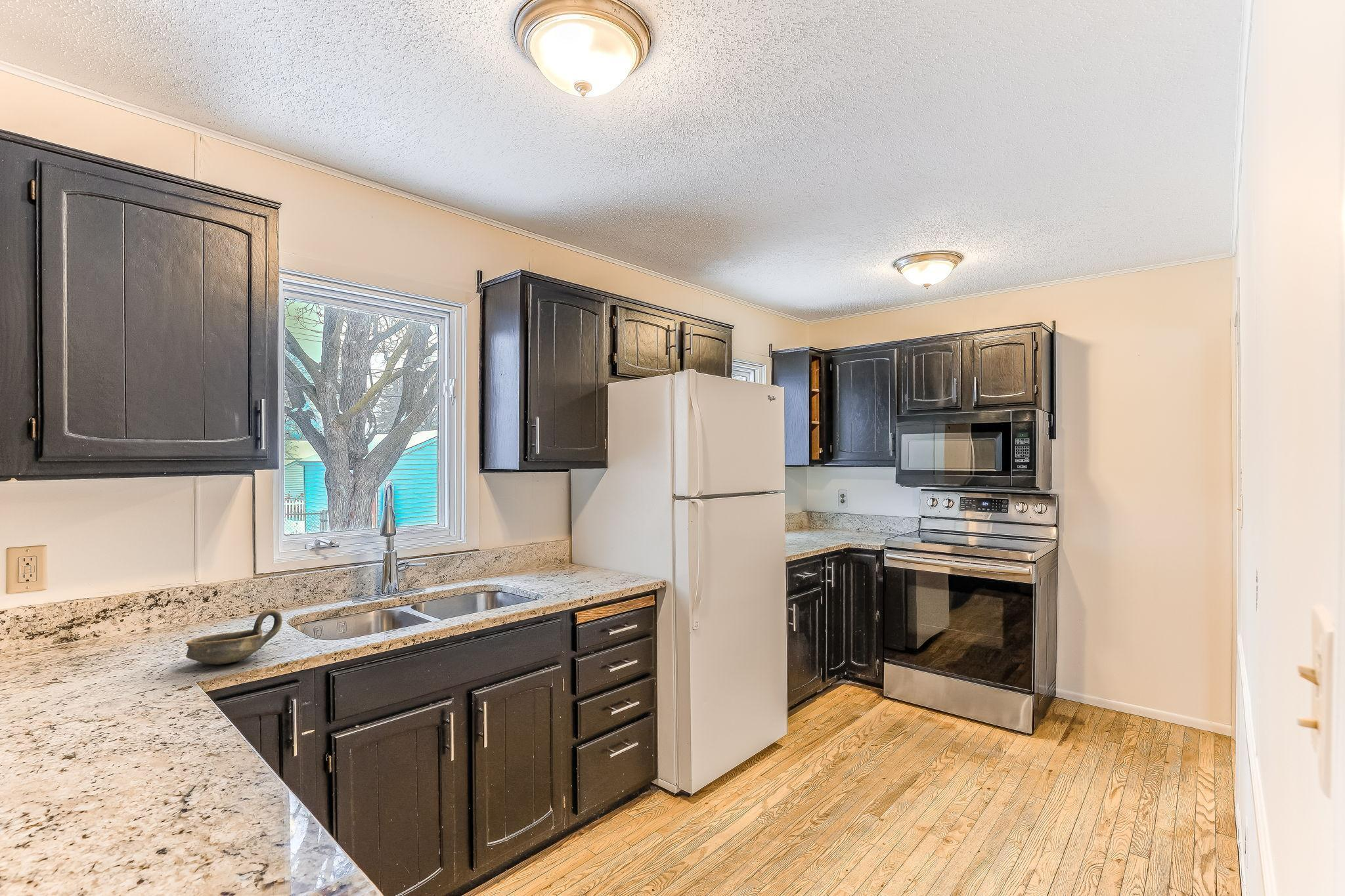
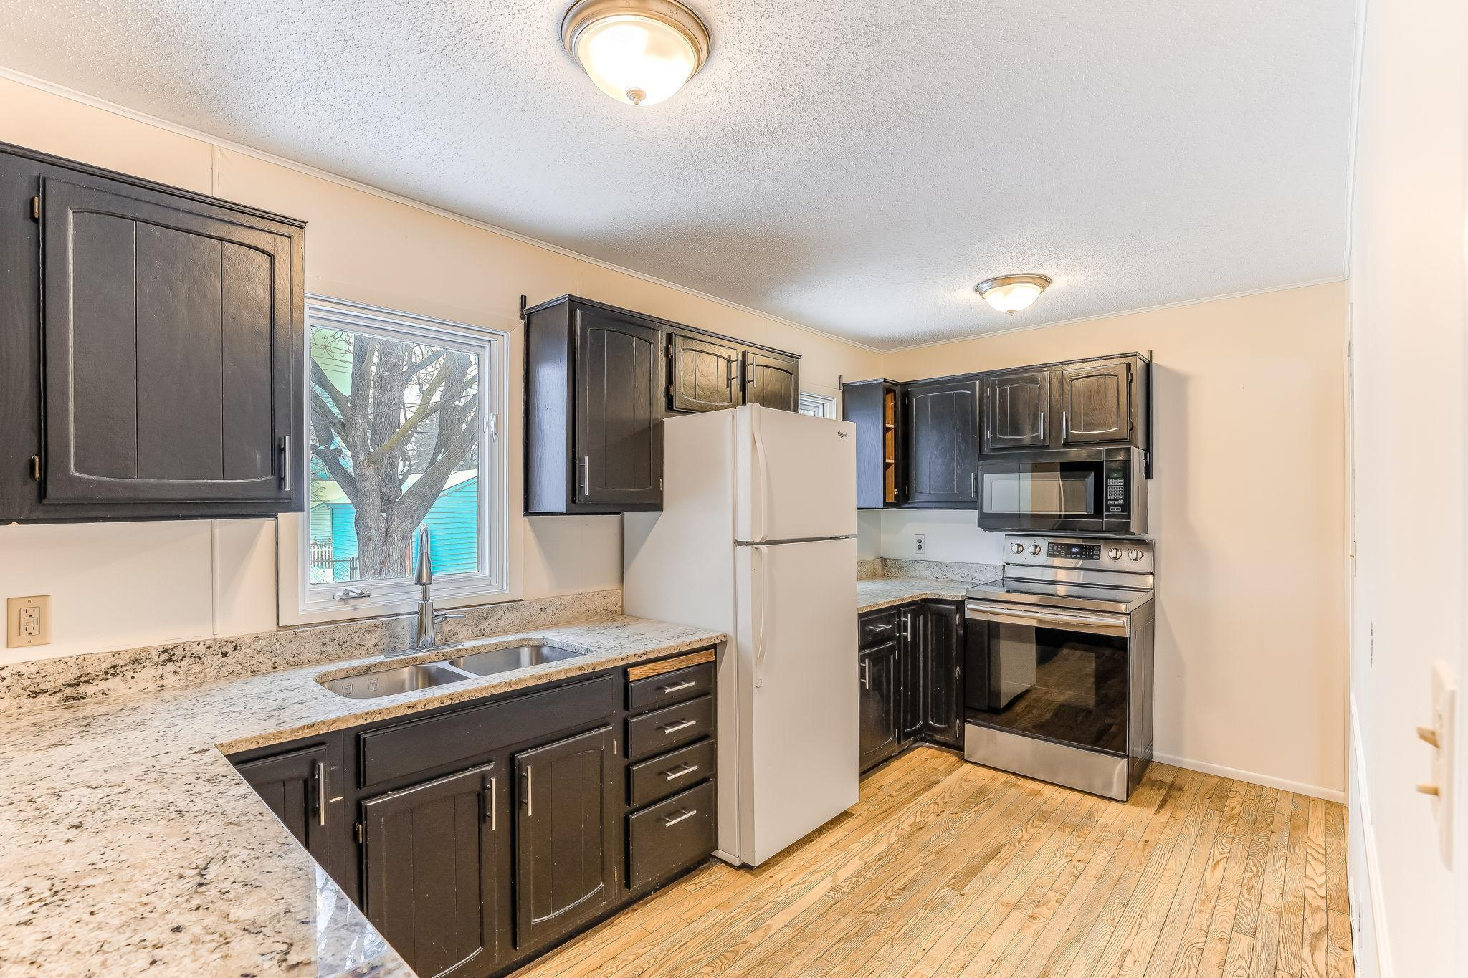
- oil lamp [185,608,283,665]
